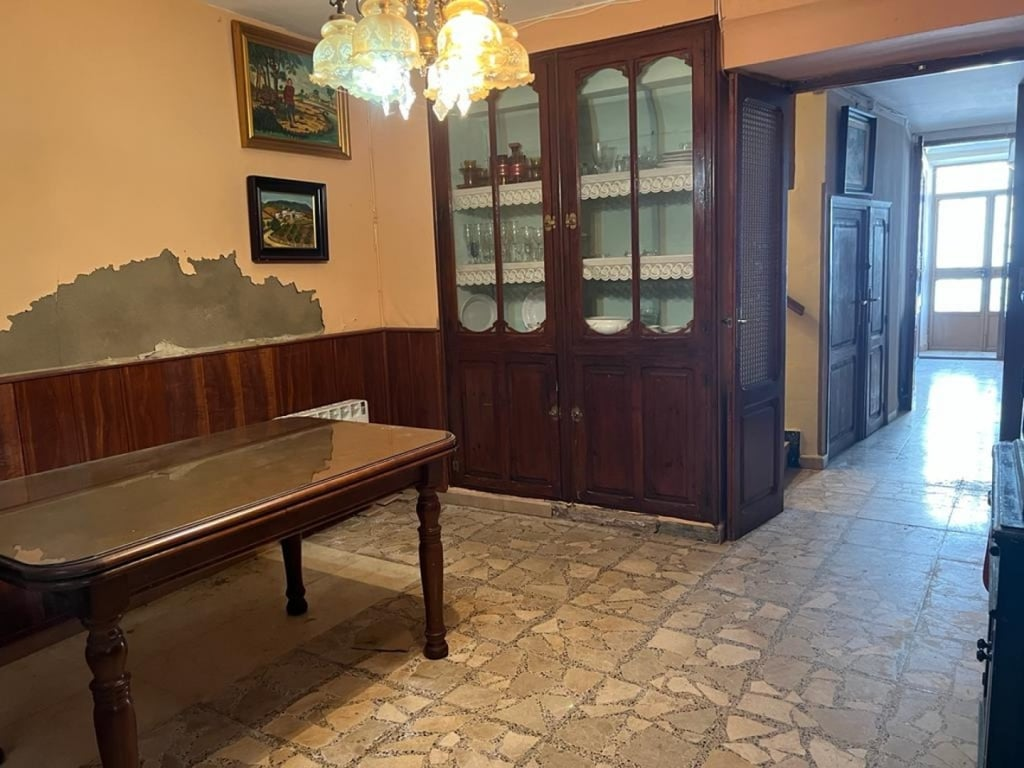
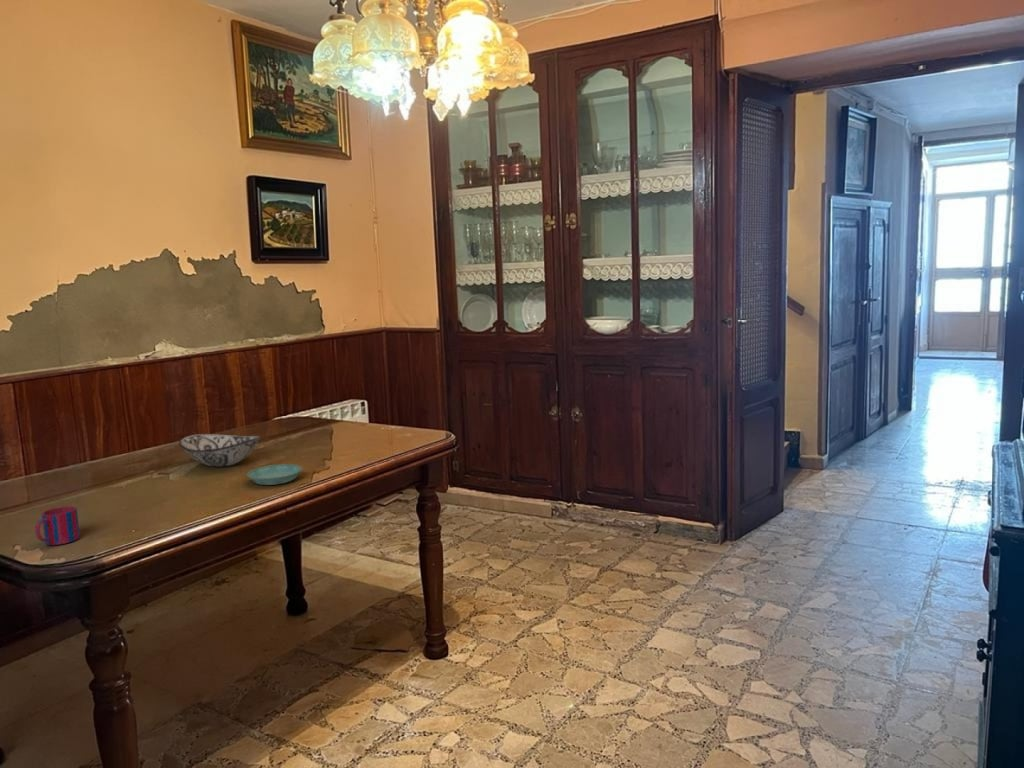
+ saucer [246,464,303,486]
+ mug [34,505,81,546]
+ decorative bowl [178,433,262,468]
